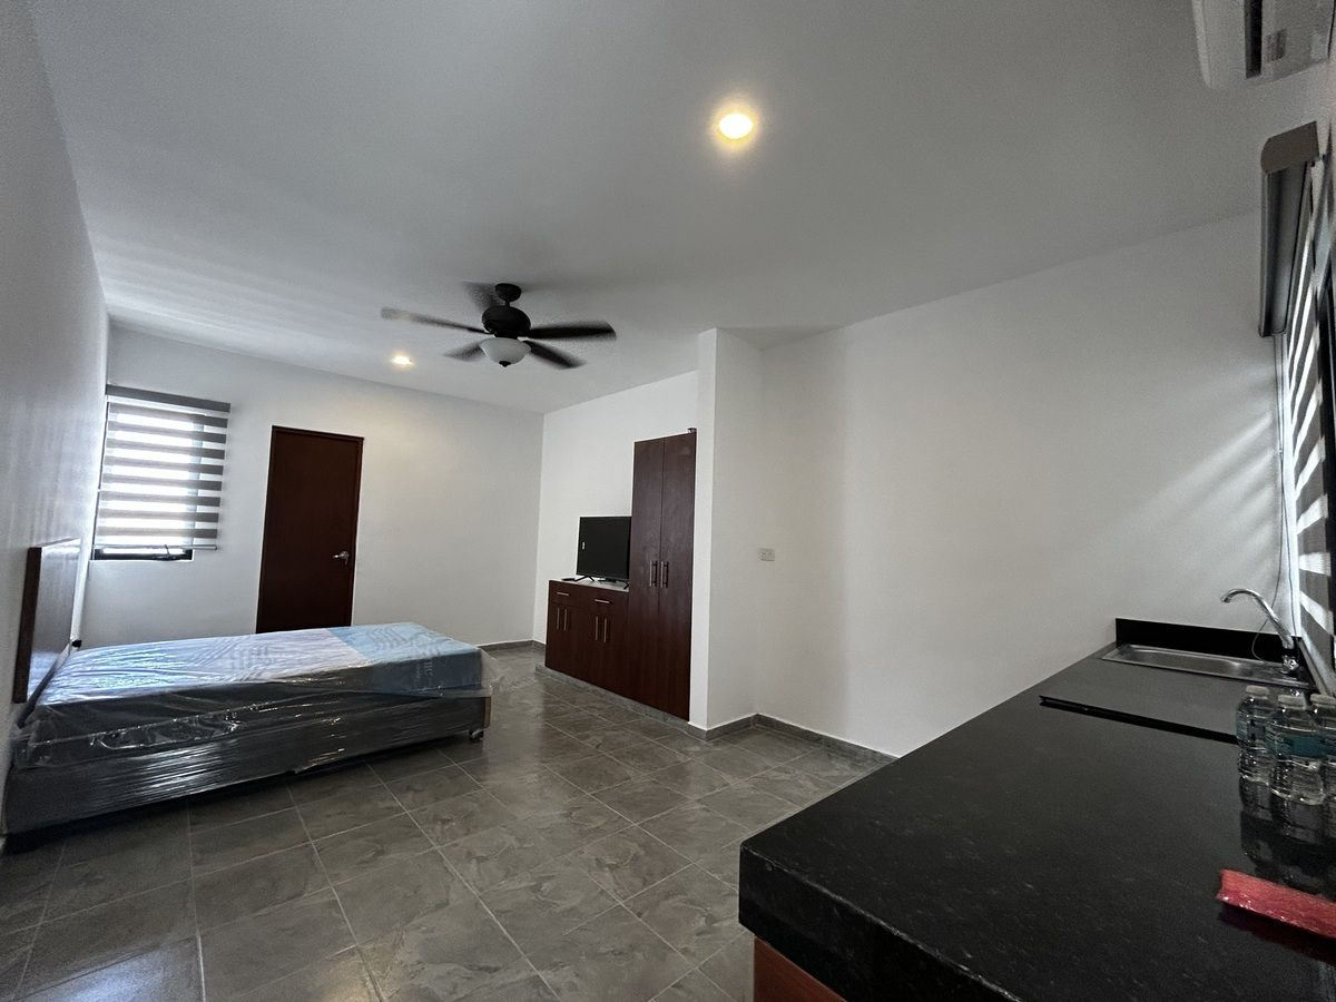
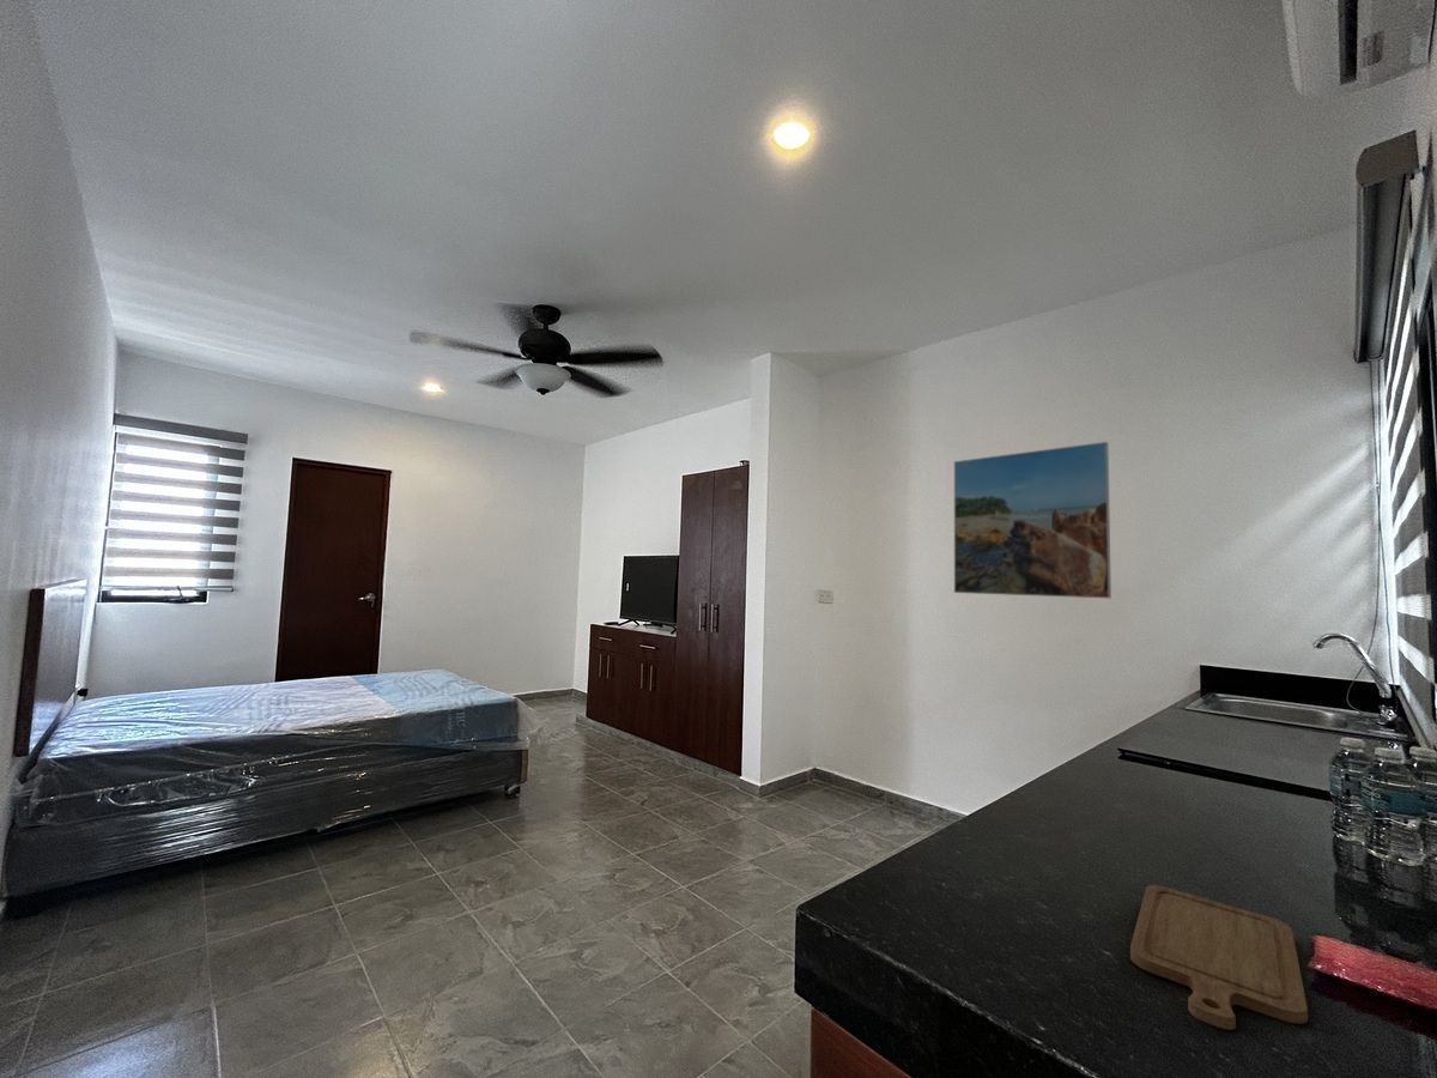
+ chopping board [1129,884,1309,1031]
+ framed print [953,441,1112,600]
